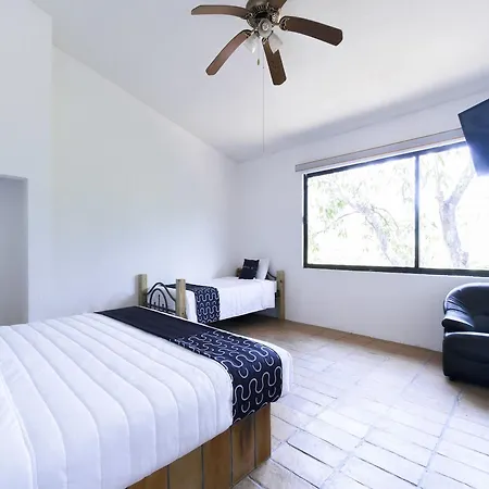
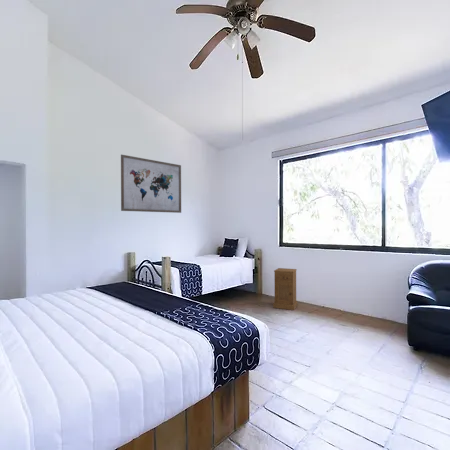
+ nightstand [272,267,298,311]
+ wall art [120,153,182,214]
